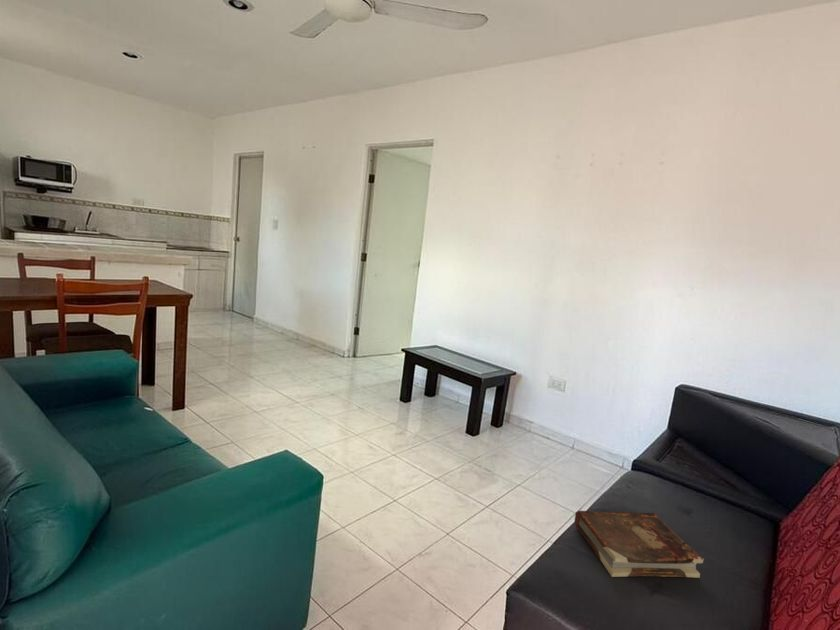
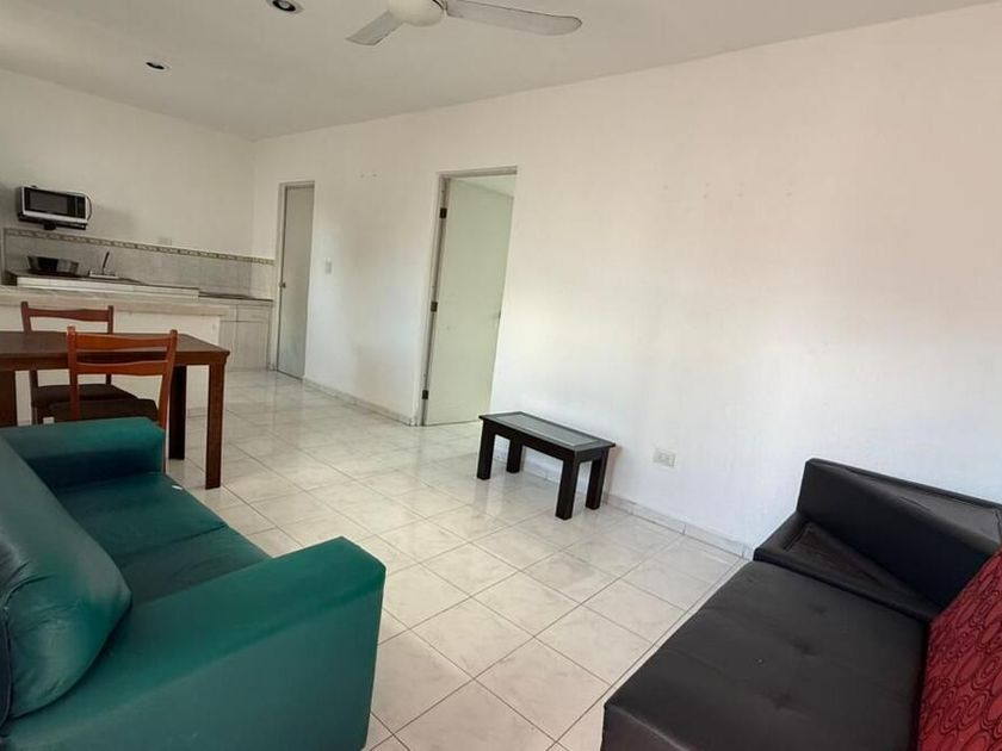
- book [574,510,705,579]
